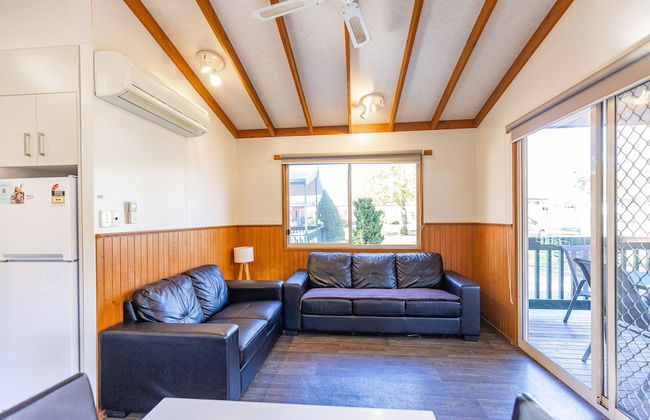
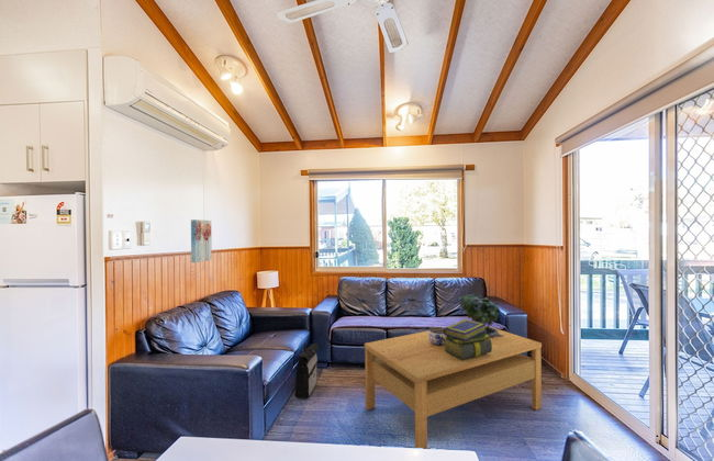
+ jar [427,326,447,346]
+ wall art [190,218,213,263]
+ coffee table [364,326,543,450]
+ backpack [294,342,320,400]
+ stack of books [443,318,492,360]
+ potted plant [458,293,504,338]
